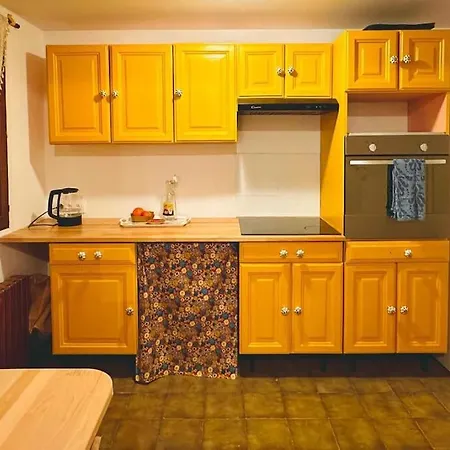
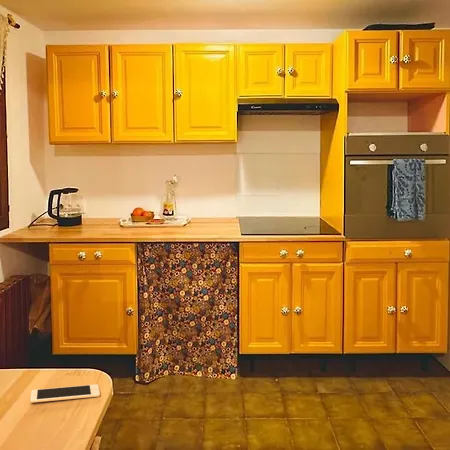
+ cell phone [29,383,101,404]
